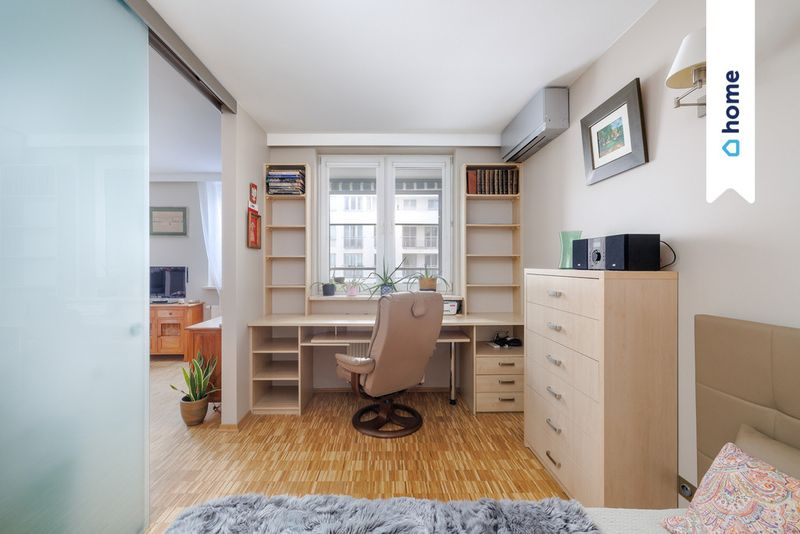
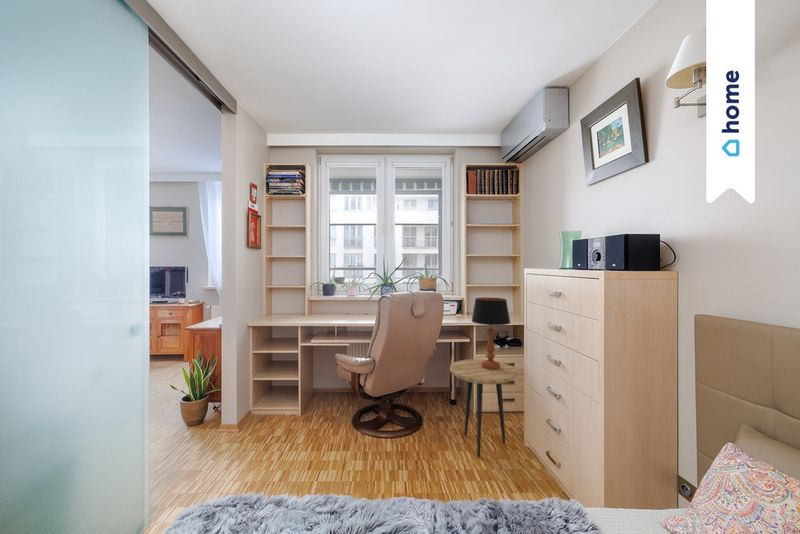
+ side table [449,358,518,458]
+ table lamp [471,297,511,369]
